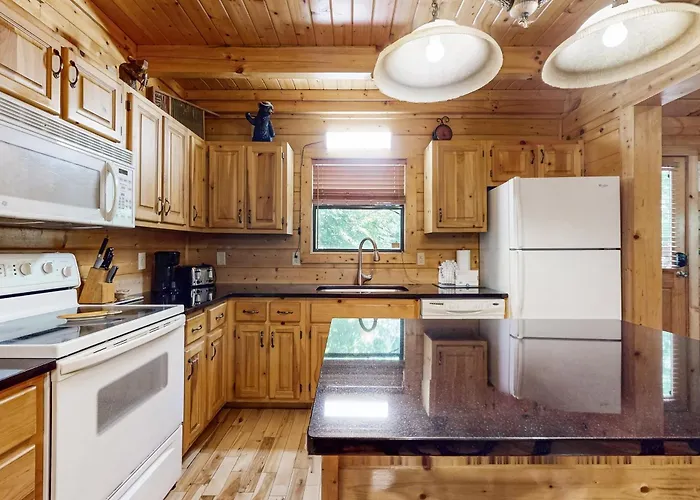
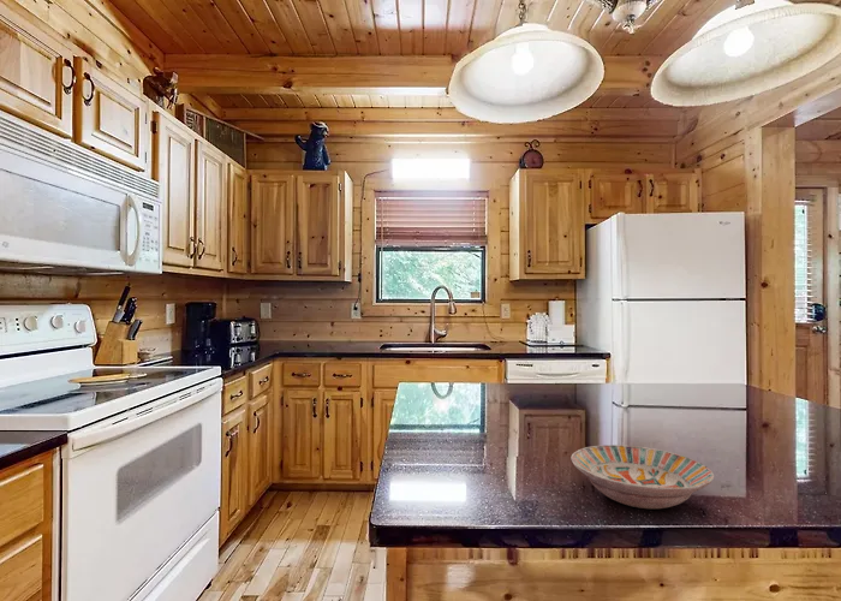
+ bowl [571,444,715,510]
